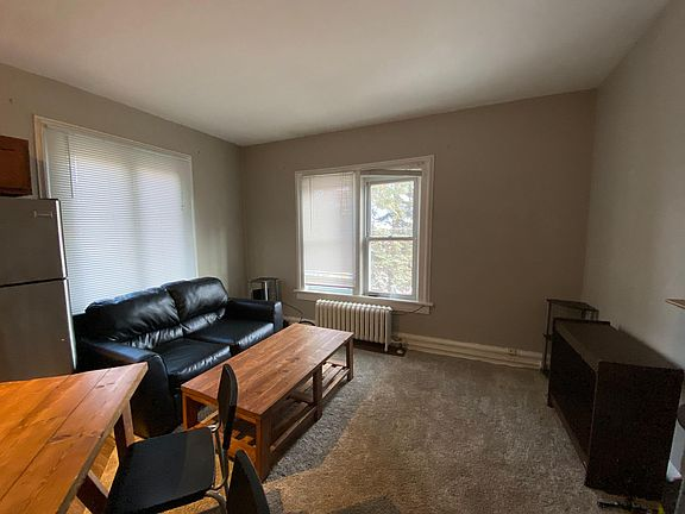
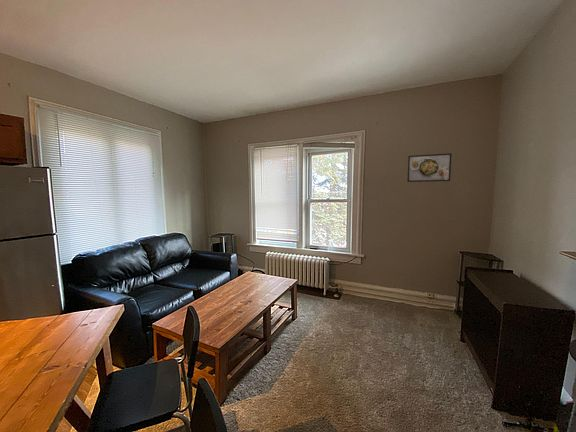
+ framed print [406,152,453,183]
